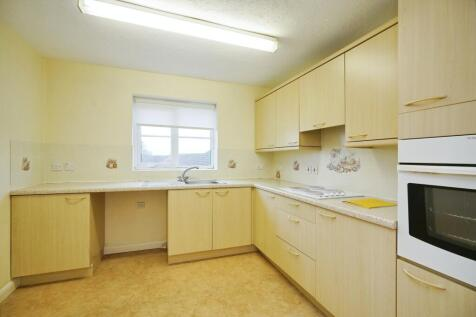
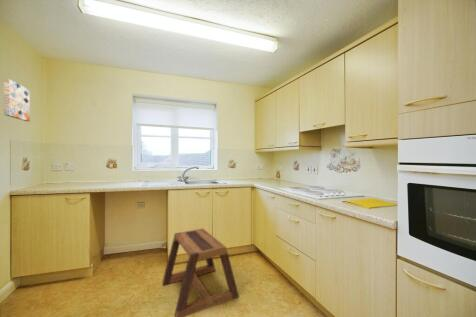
+ stool [161,227,240,317]
+ wall art [3,78,31,122]
